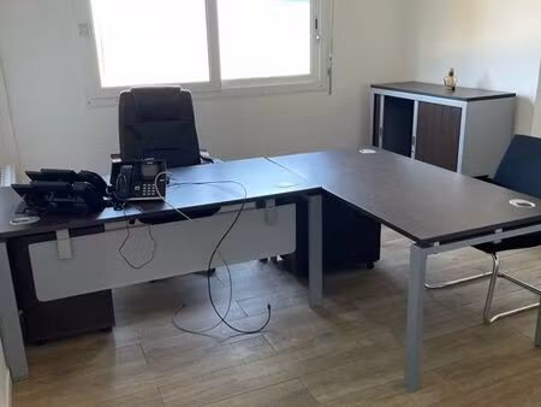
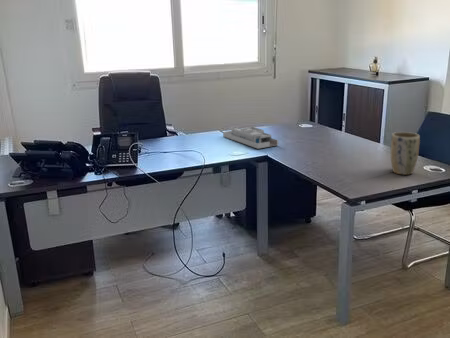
+ desk organizer [222,126,279,150]
+ plant pot [389,131,421,176]
